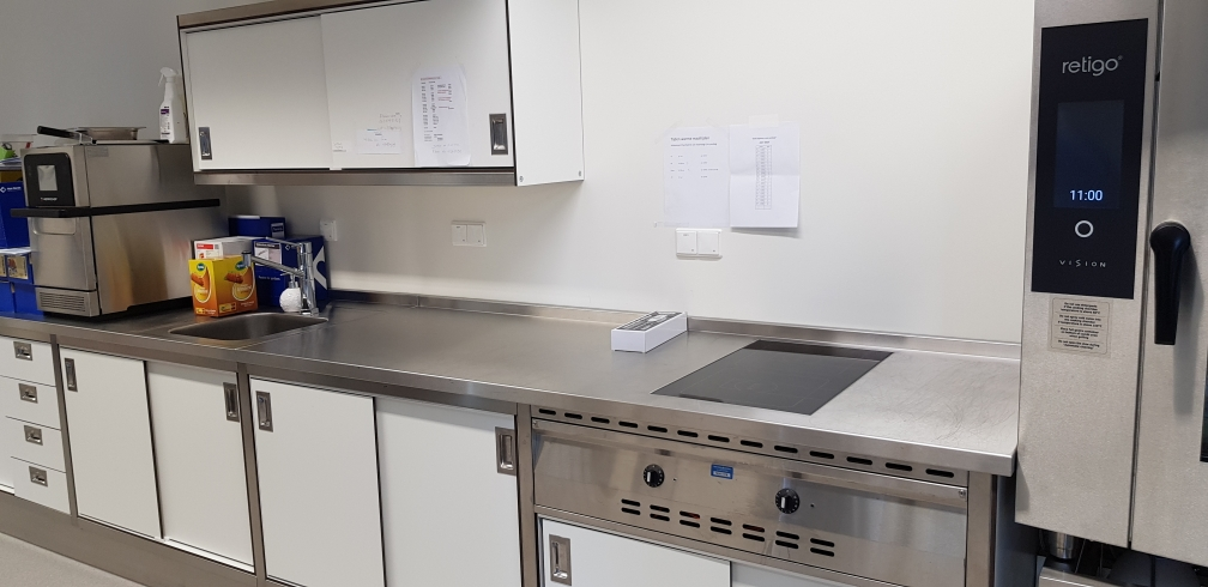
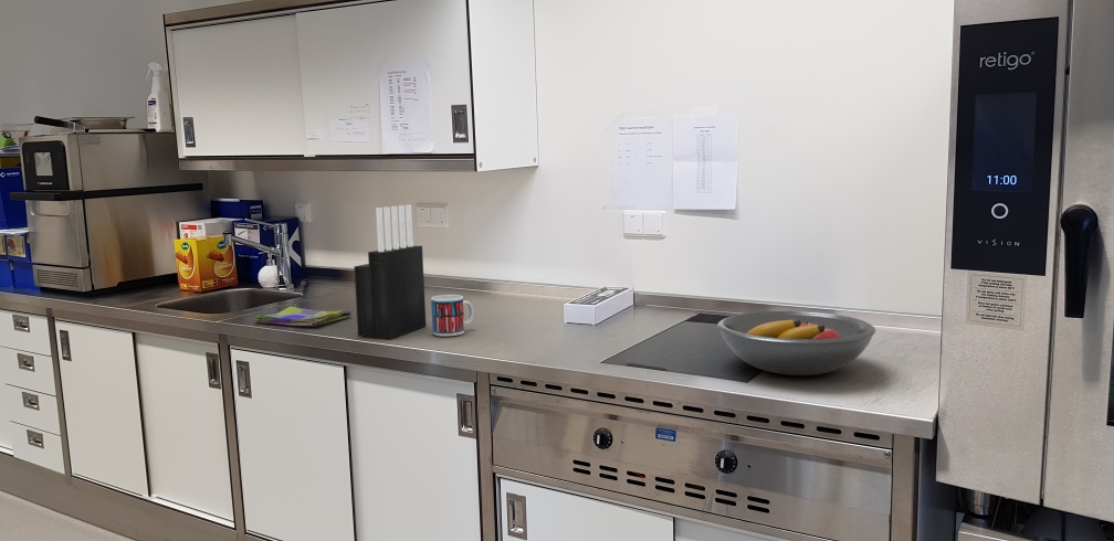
+ fruit bowl [716,310,877,376]
+ dish towel [253,306,353,327]
+ knife block [353,204,427,339]
+ mug [430,294,475,337]
